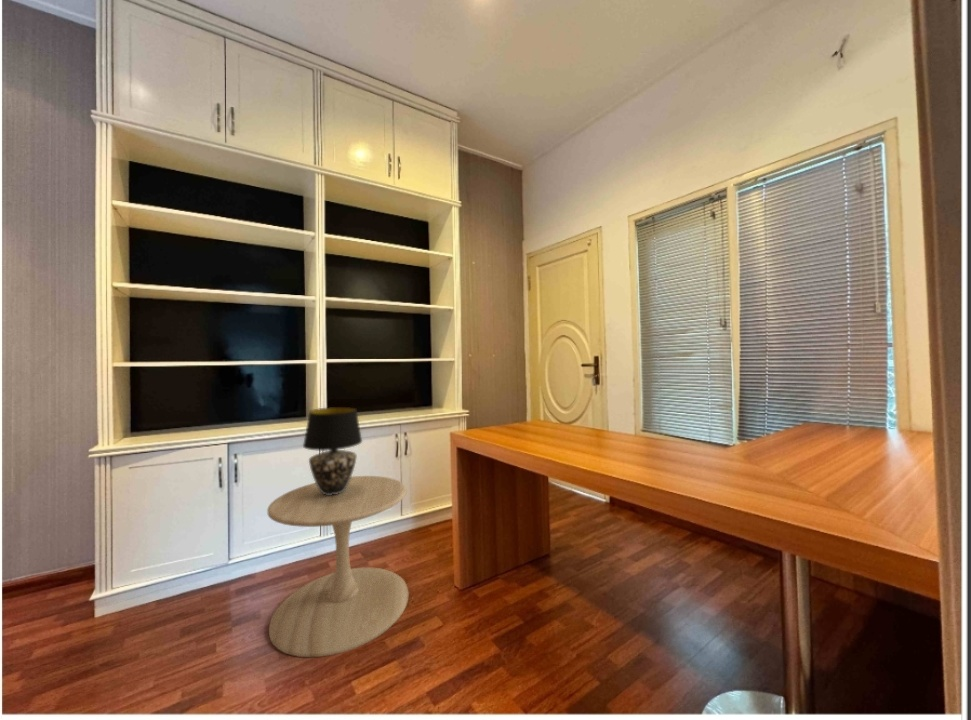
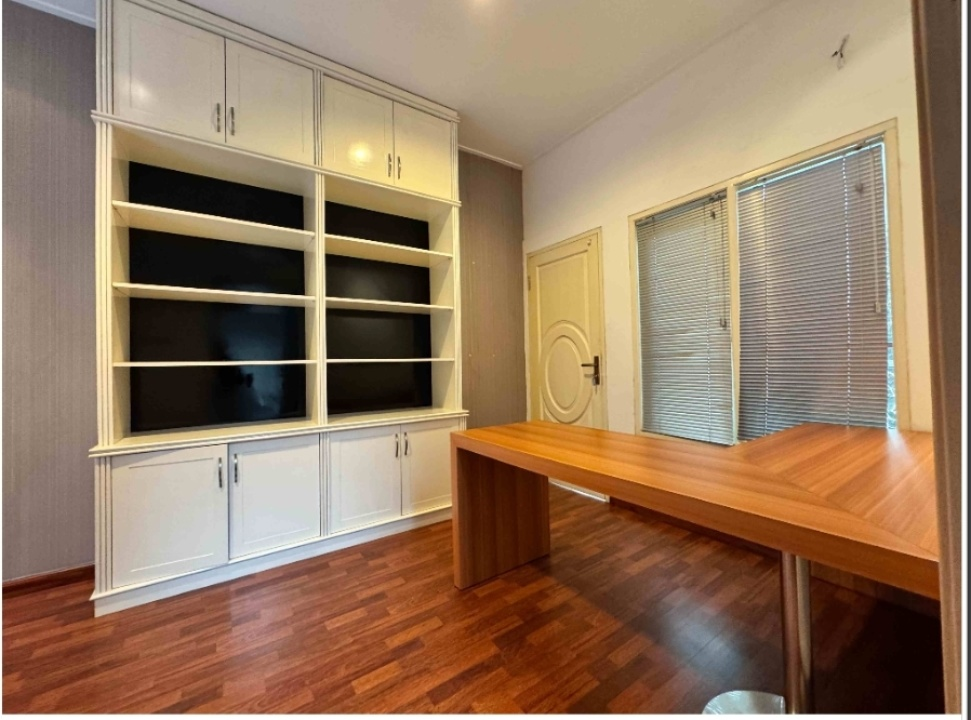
- table lamp [302,406,363,495]
- side table [266,475,410,658]
